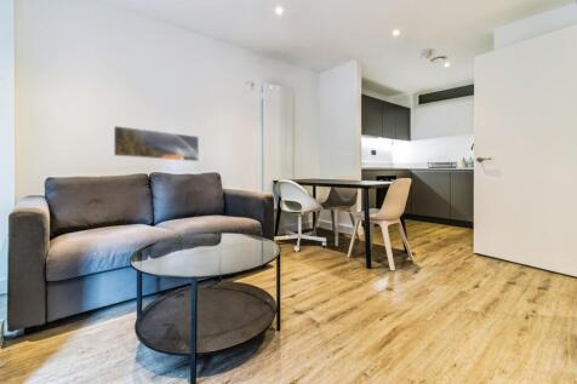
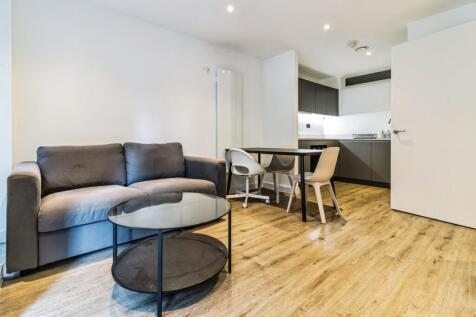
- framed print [112,125,200,162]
